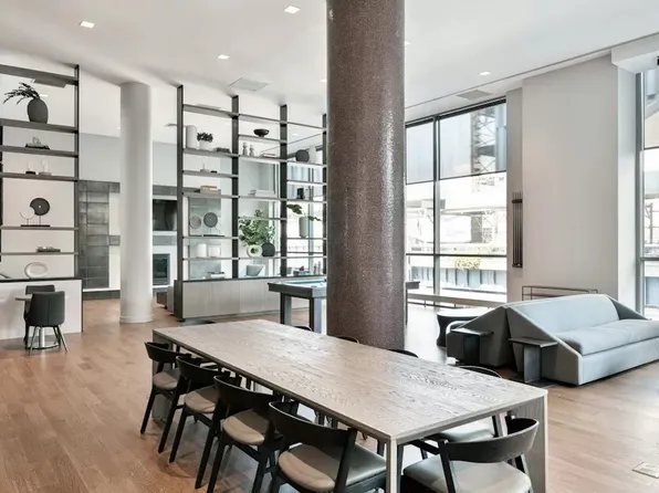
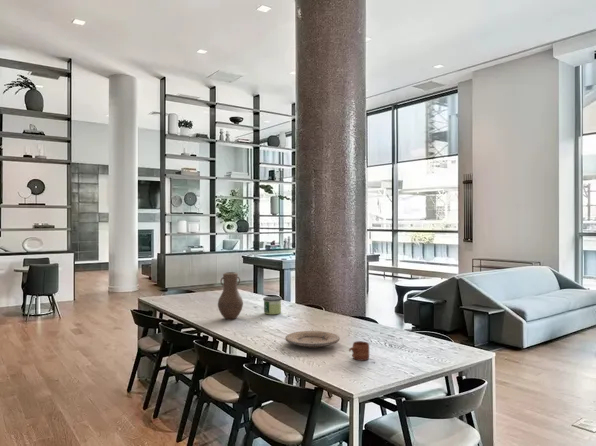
+ mug [348,340,370,361]
+ plate [284,330,341,349]
+ vase [217,271,244,320]
+ candle [262,296,283,316]
